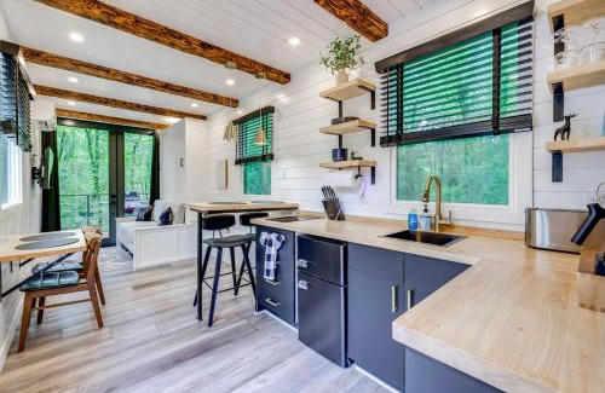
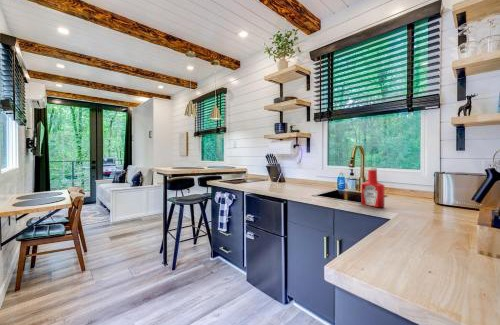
+ soap bottle [360,167,385,208]
